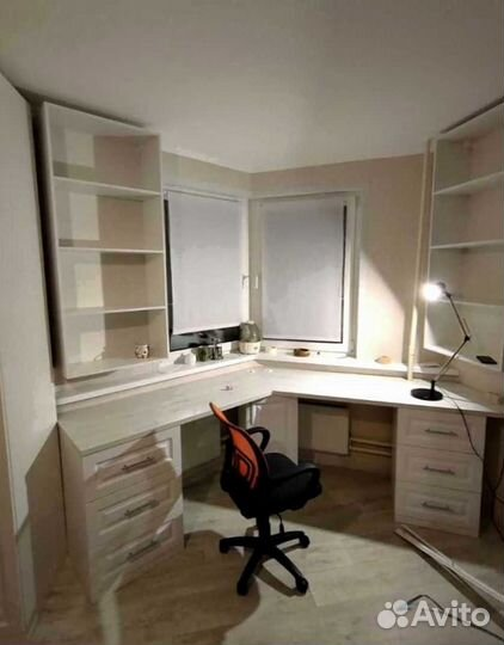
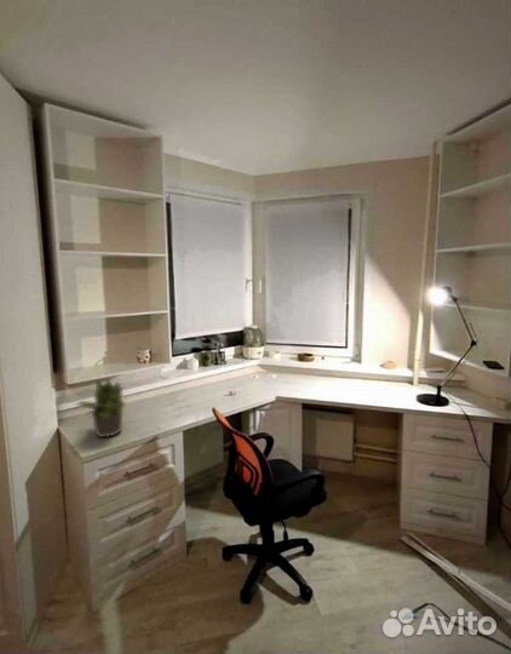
+ potted plant [74,377,127,438]
